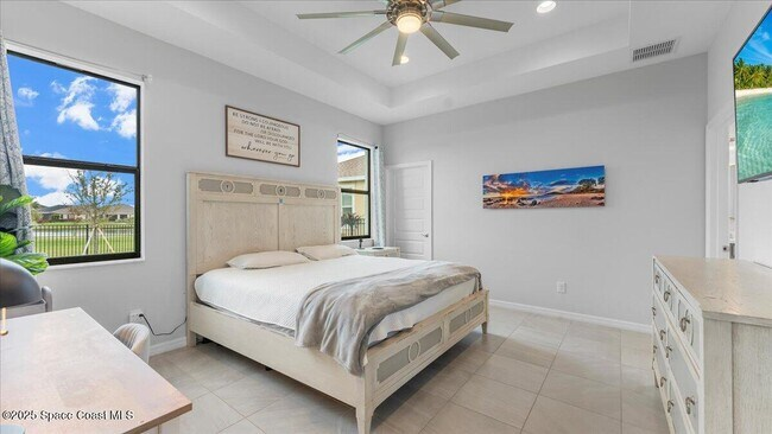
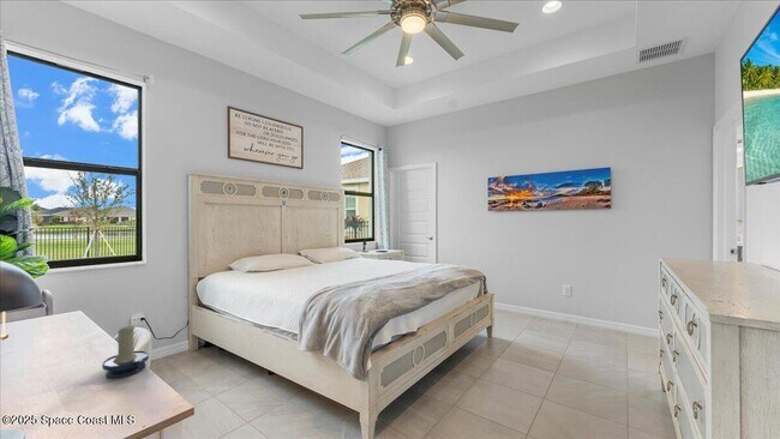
+ candle holder [101,324,150,379]
